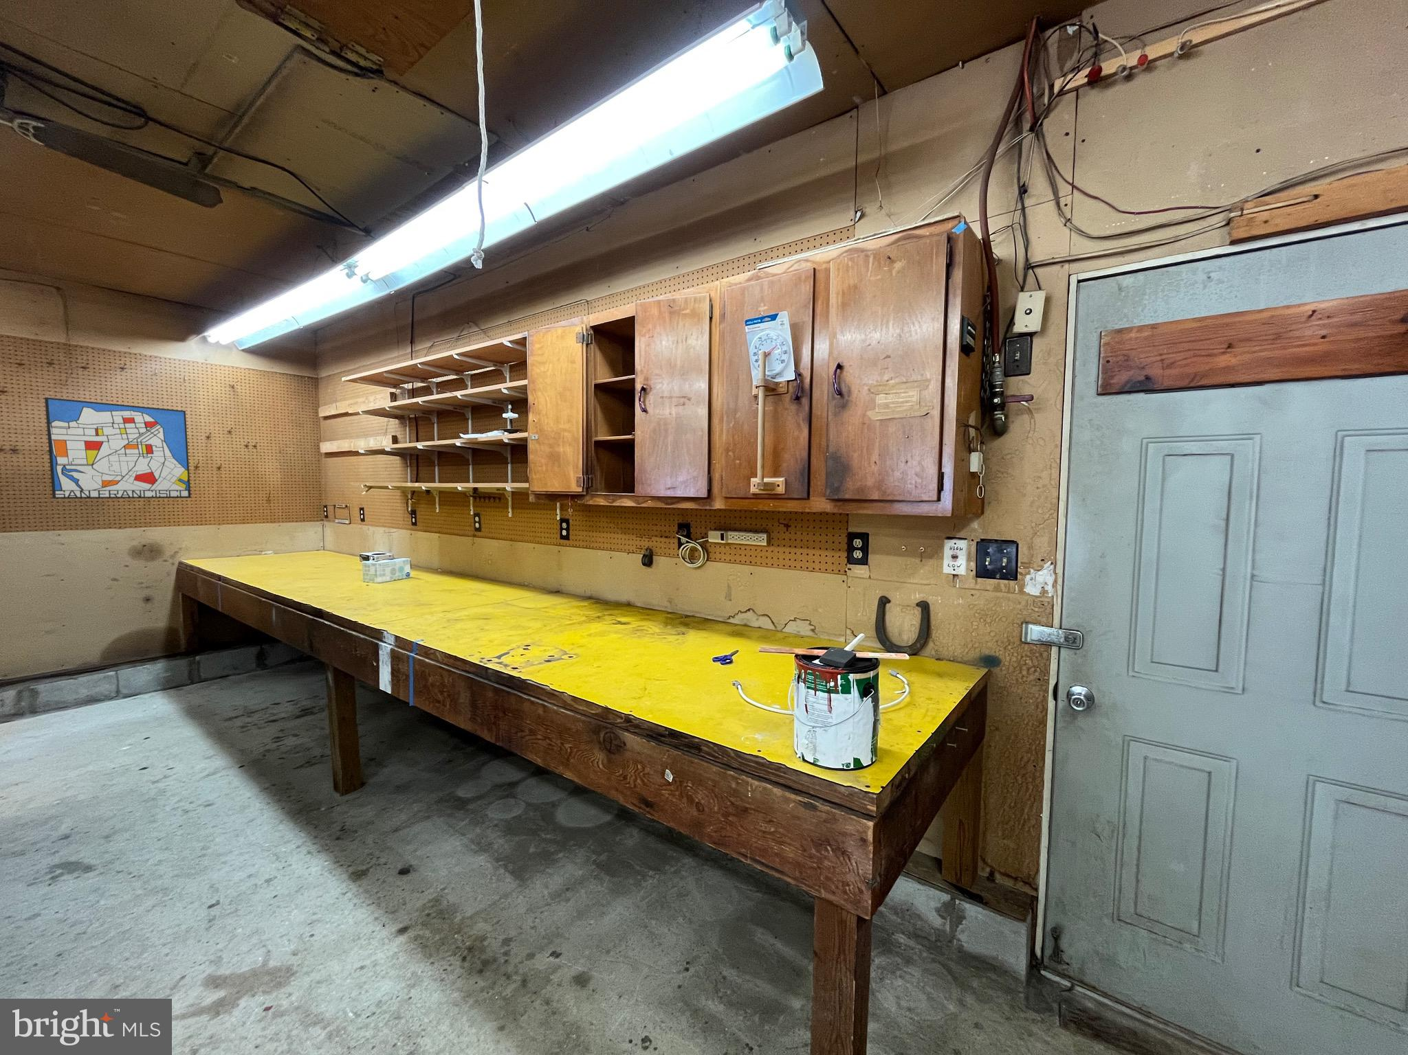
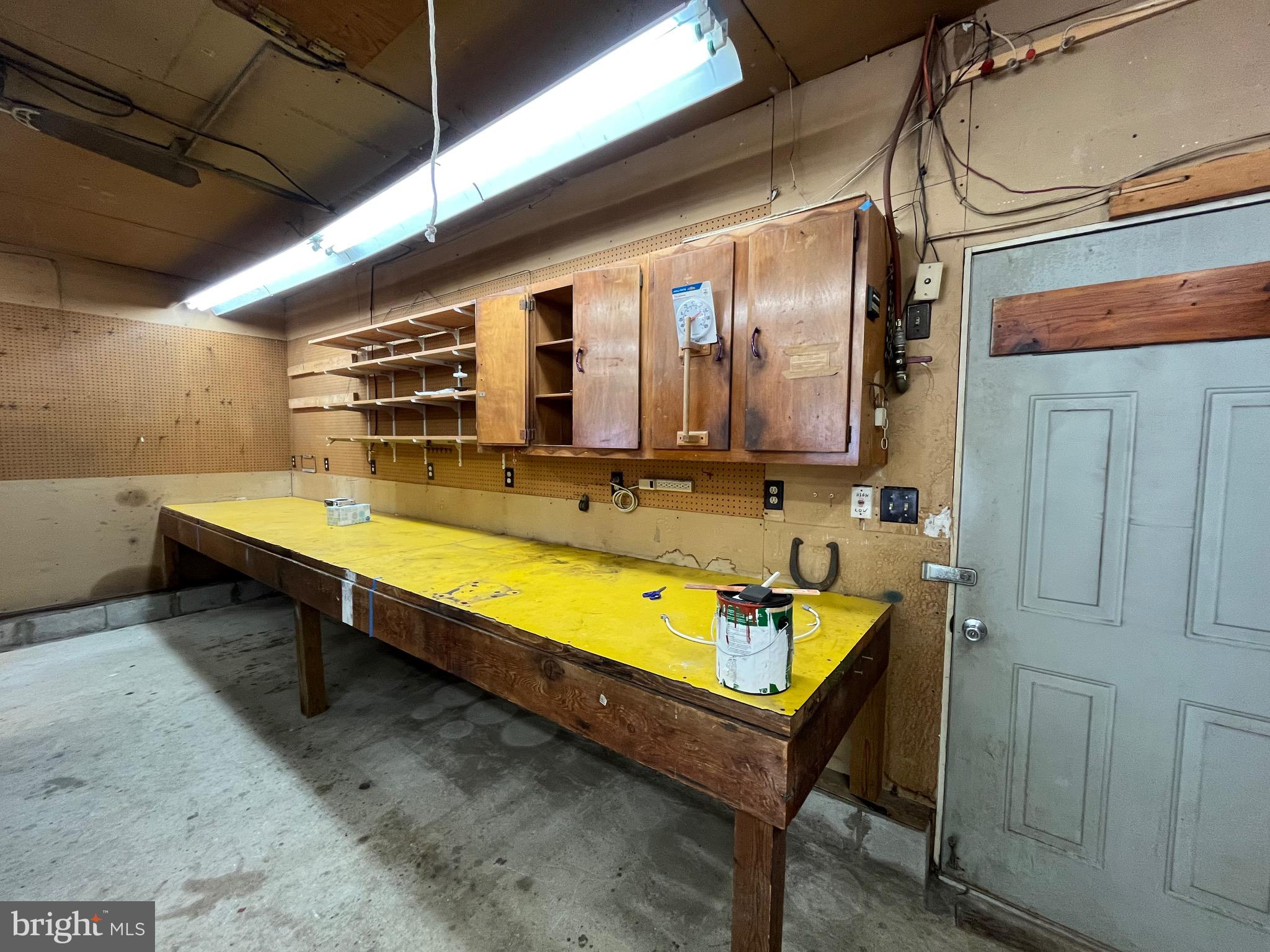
- wall art [44,397,191,500]
